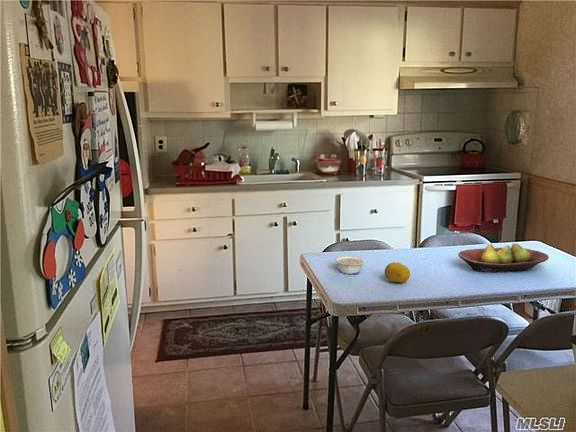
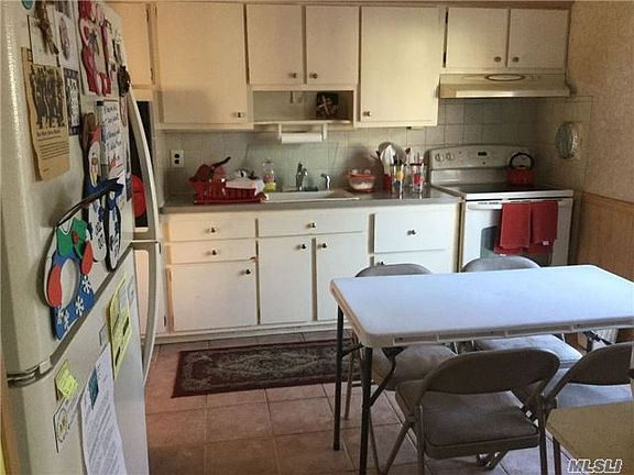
- fruit bowl [457,242,550,273]
- fruit [384,262,411,283]
- legume [334,255,366,275]
